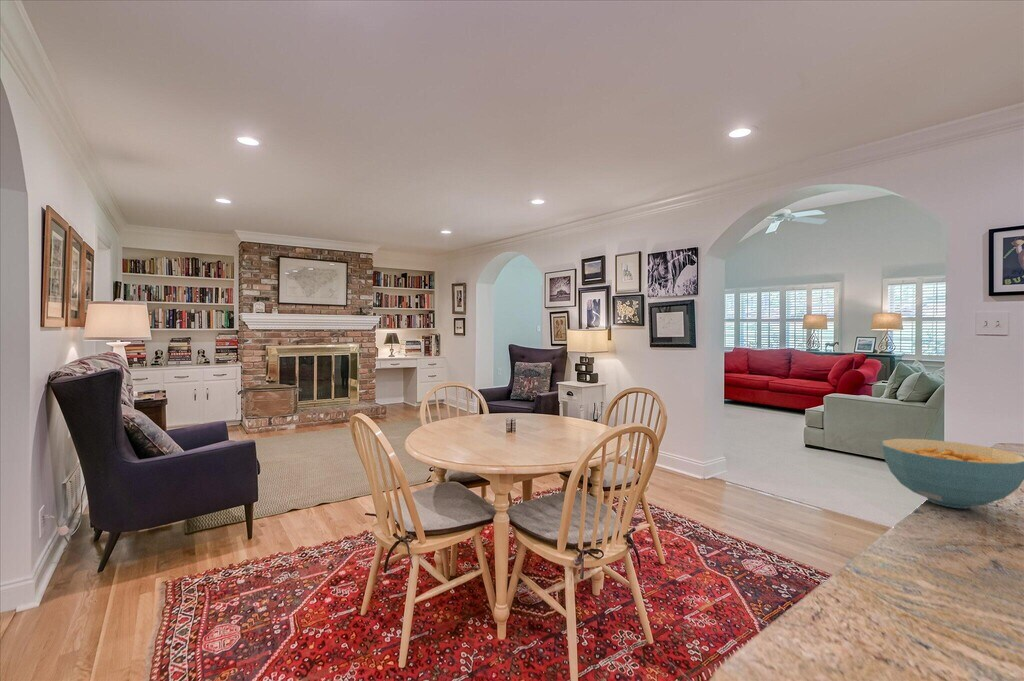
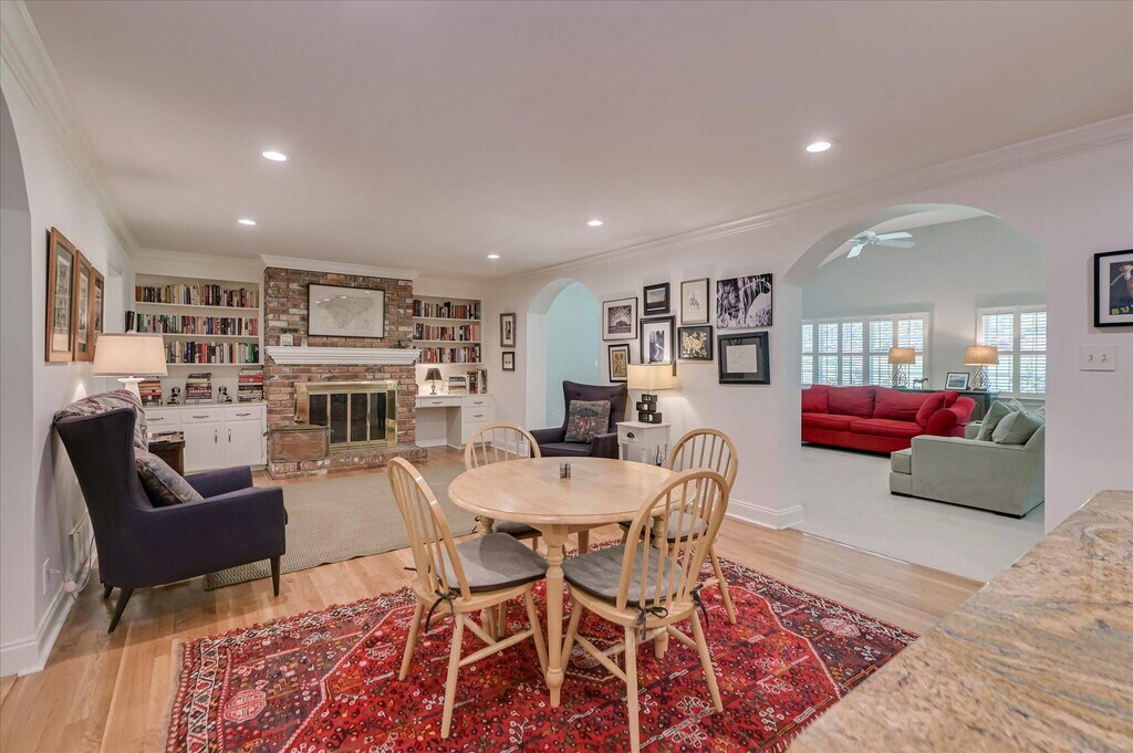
- cereal bowl [880,438,1024,509]
